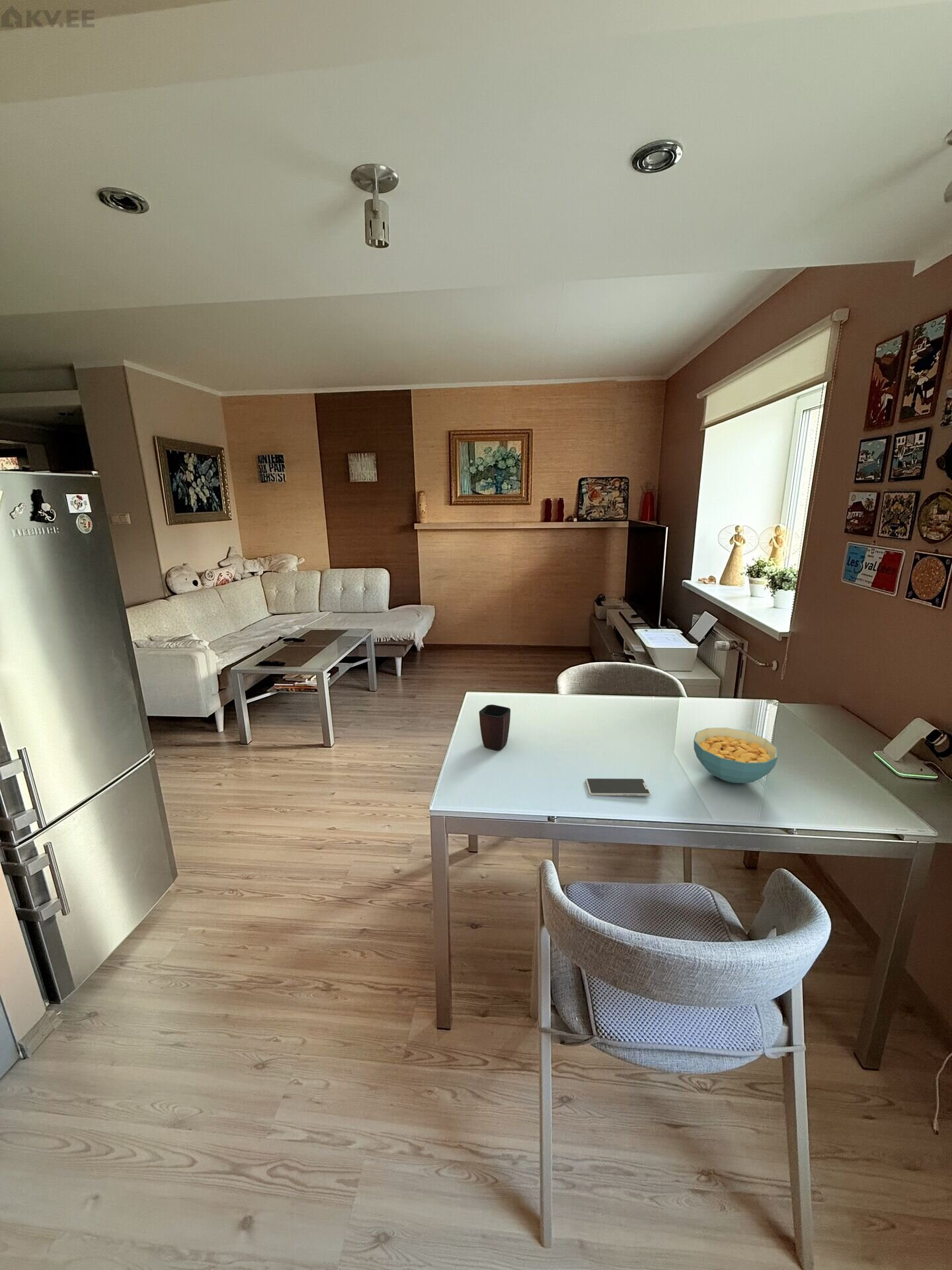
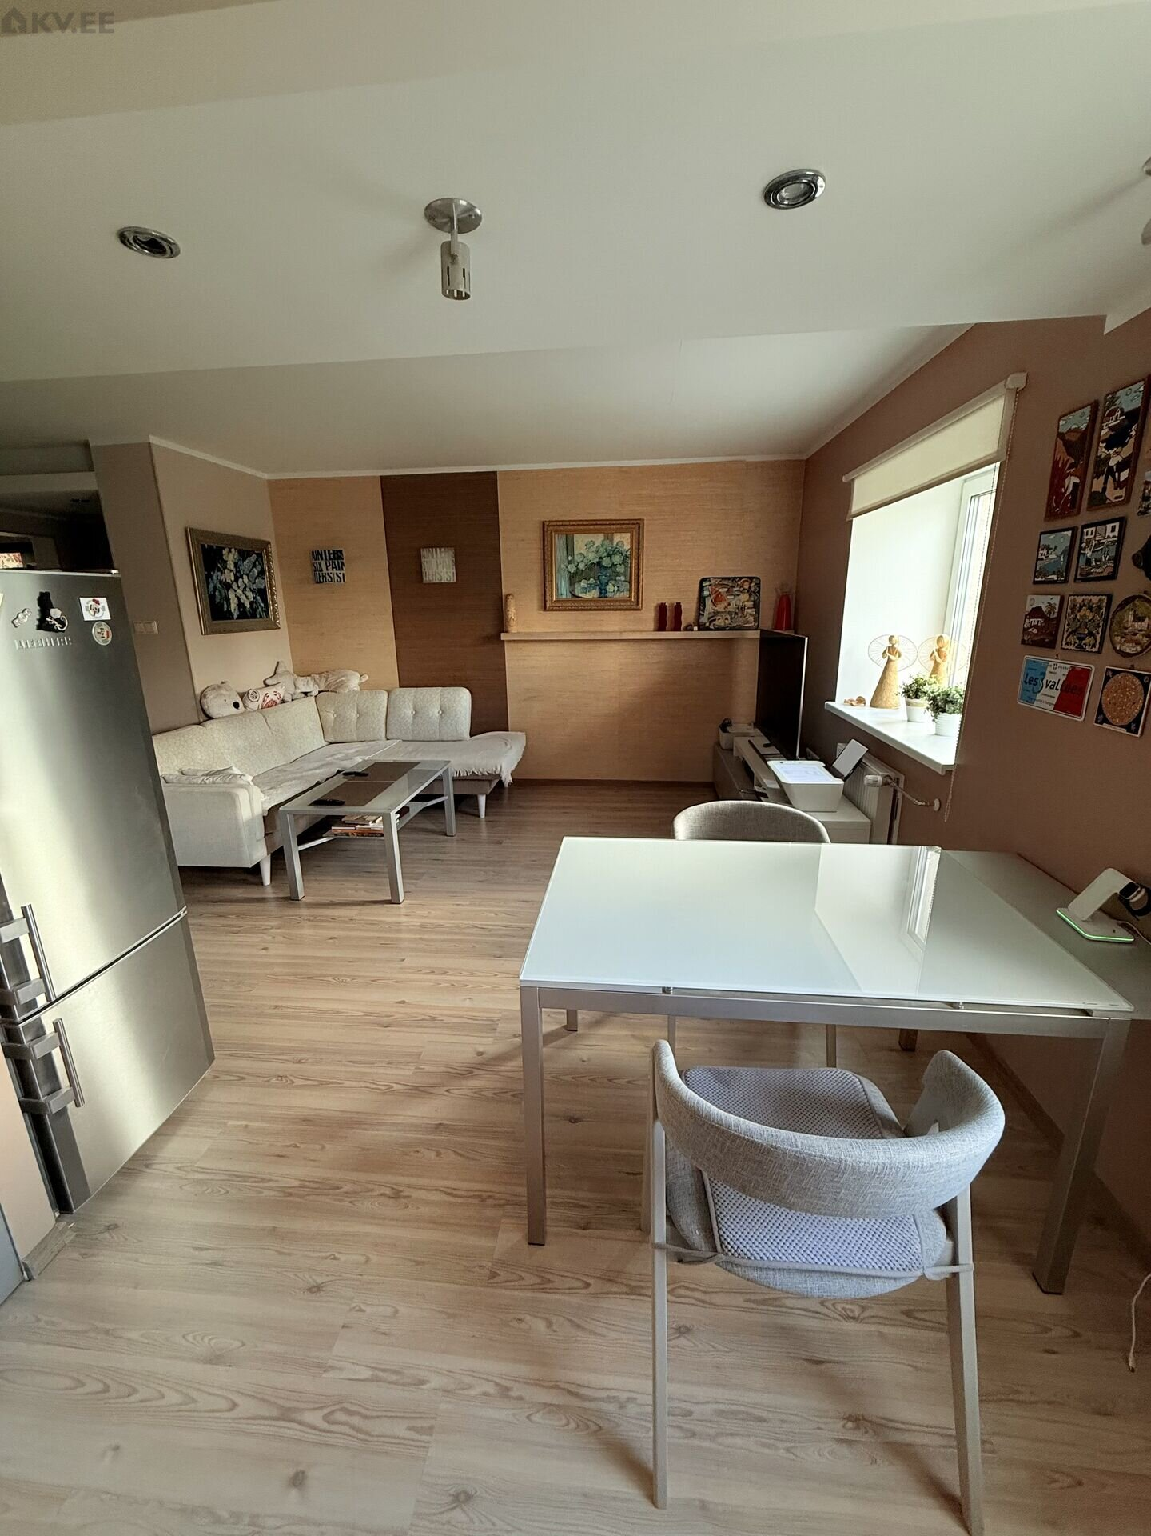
- mug [479,704,511,751]
- smartphone [585,778,651,796]
- cereal bowl [693,727,779,784]
